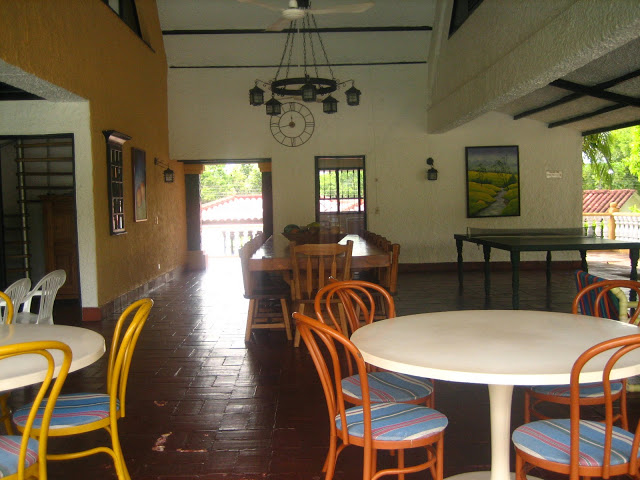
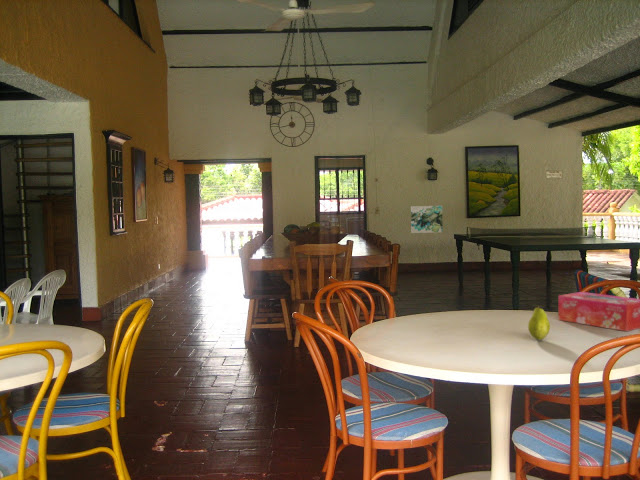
+ wall art [410,205,444,234]
+ tissue box [558,291,640,332]
+ fruit [527,305,551,341]
